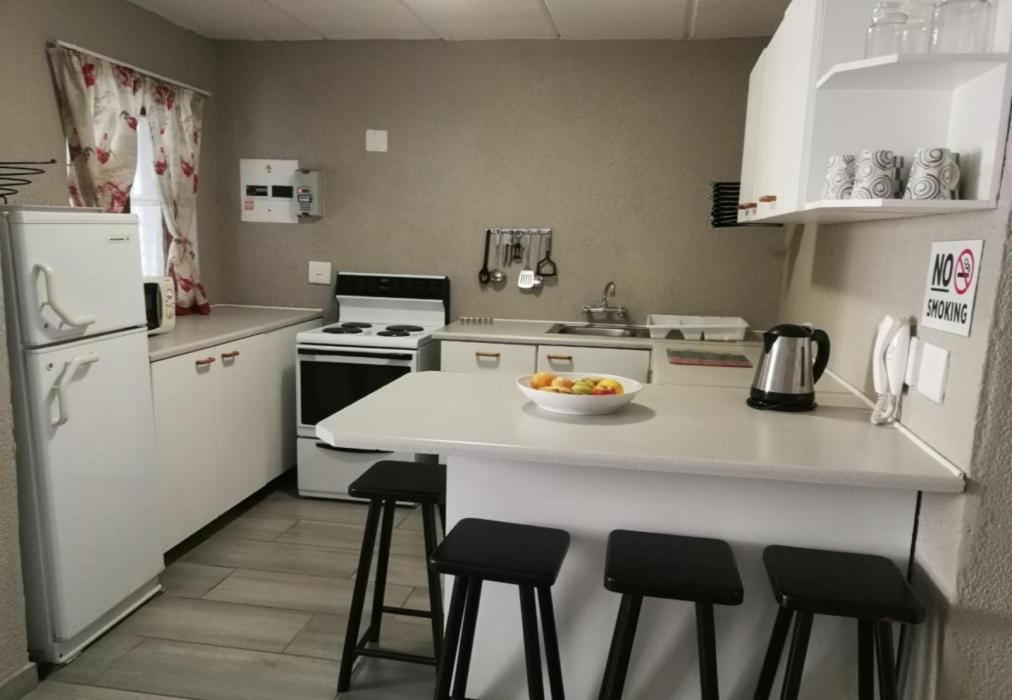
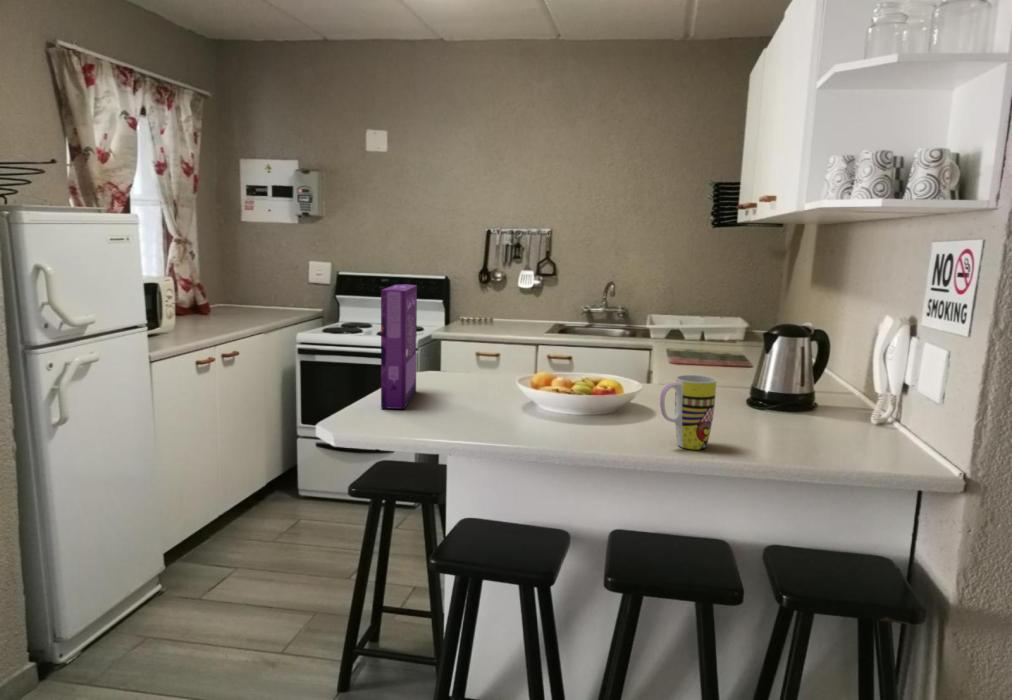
+ cereal box [380,283,418,410]
+ mug [659,374,717,450]
